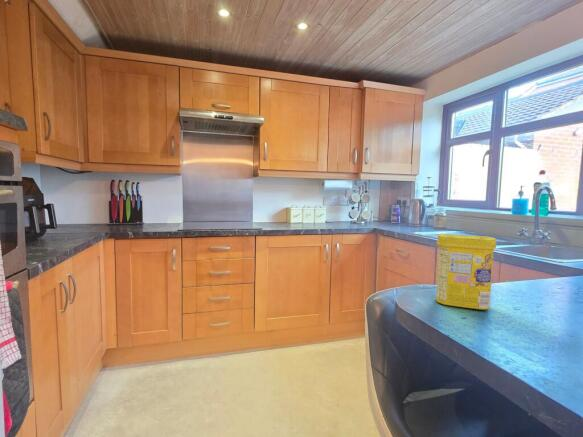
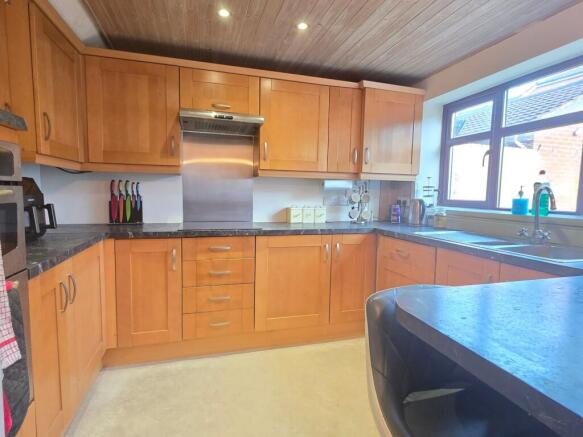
- canister [435,233,498,311]
